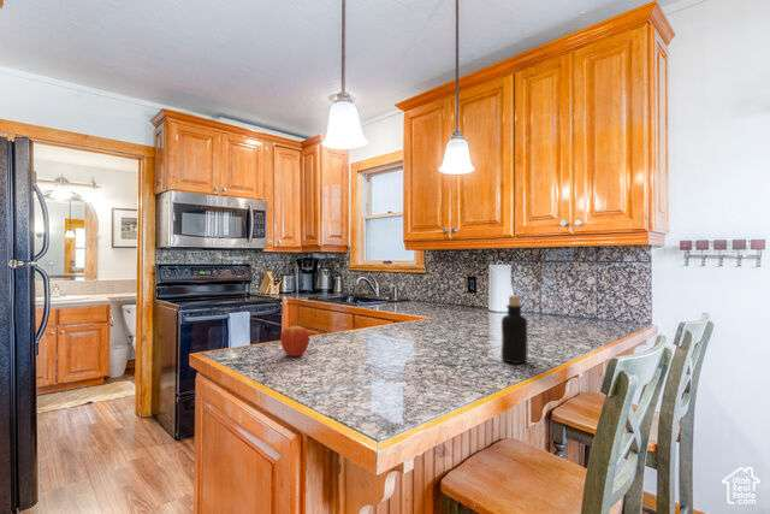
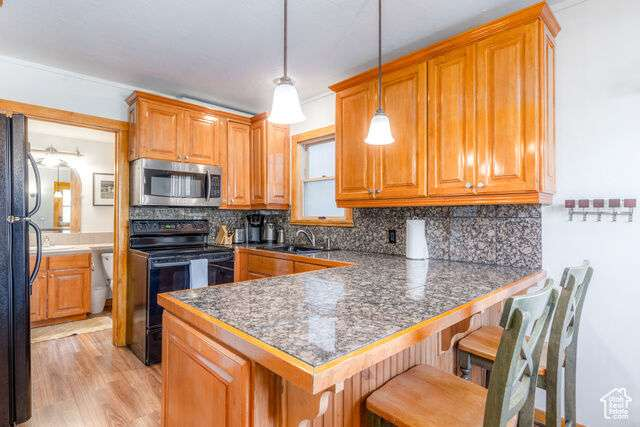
- bottle [500,295,528,365]
- fruit [279,325,310,358]
